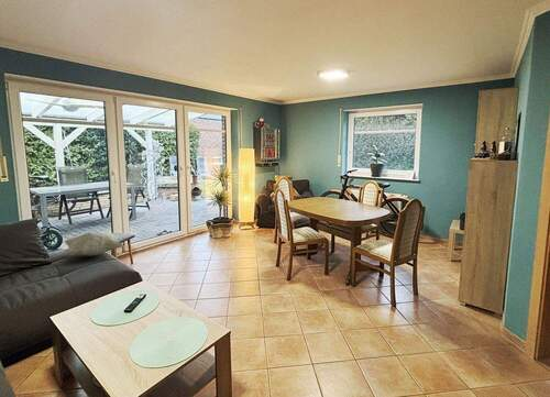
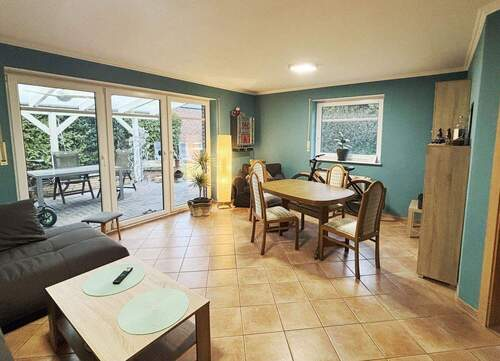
- decorative pillow [62,231,124,257]
